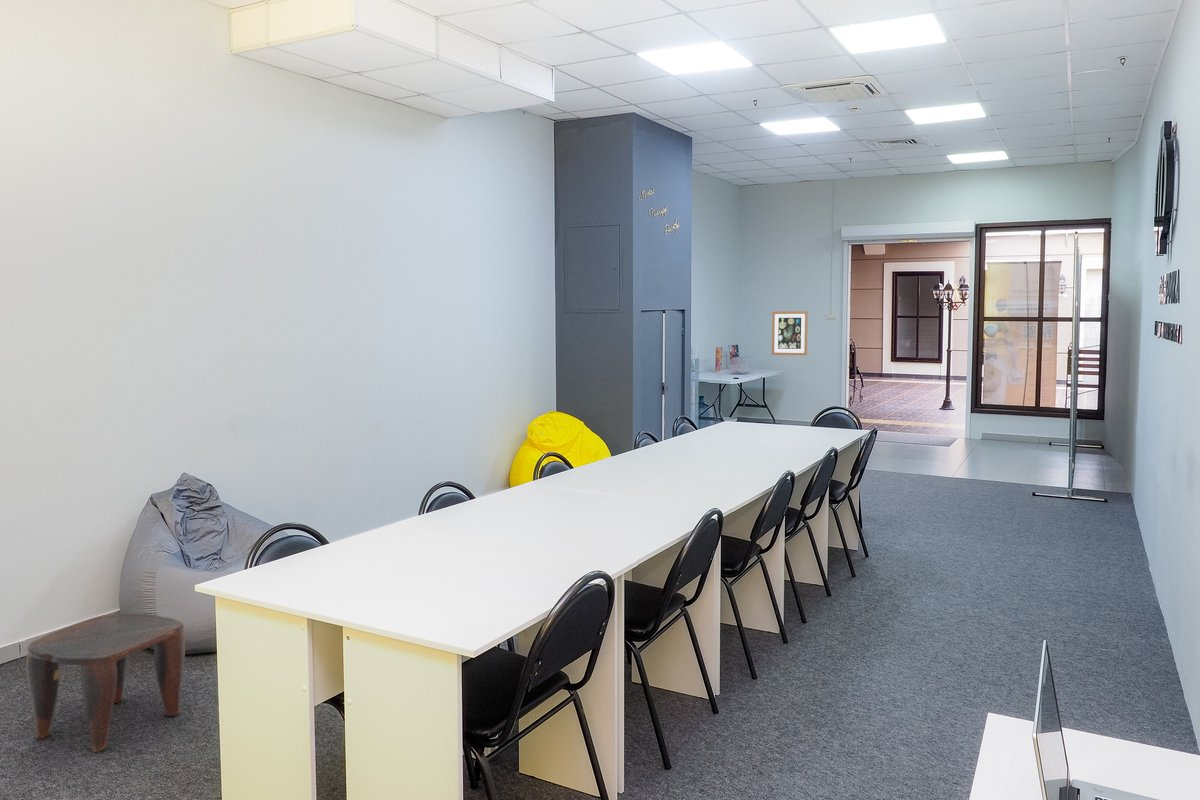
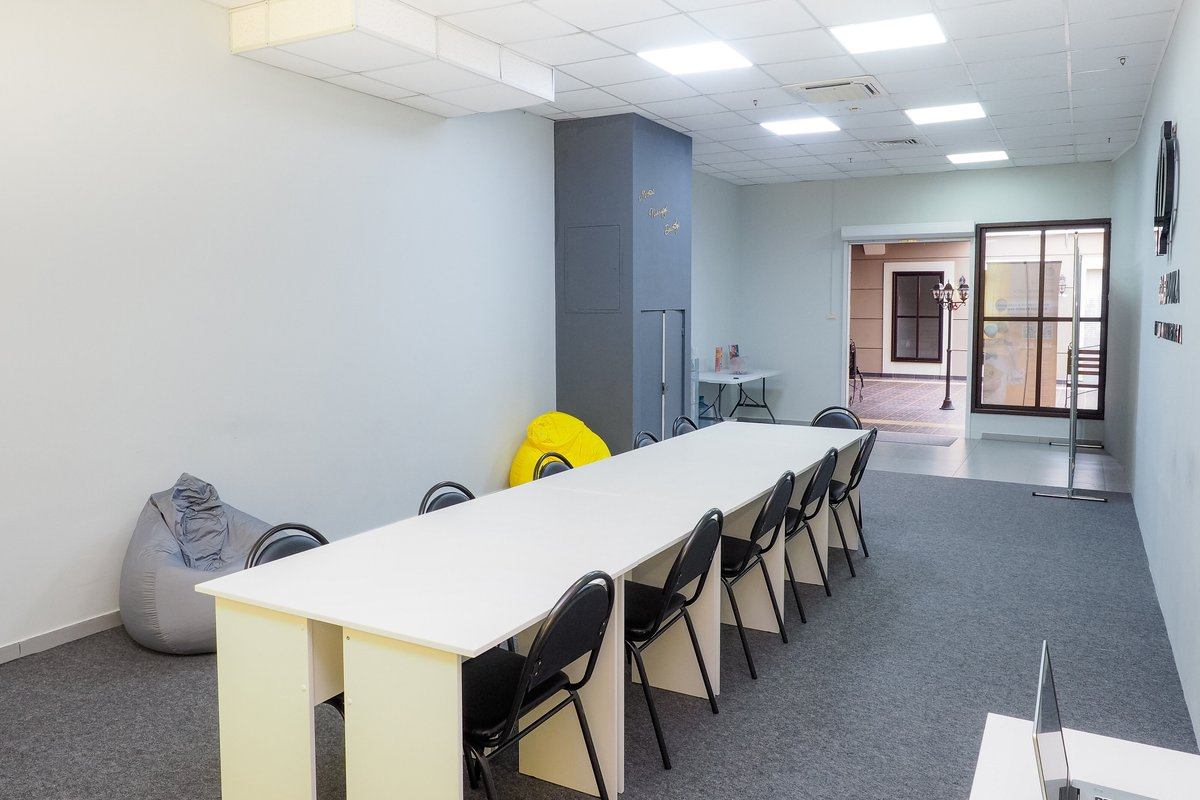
- stool [25,612,186,753]
- wall art [771,310,809,356]
